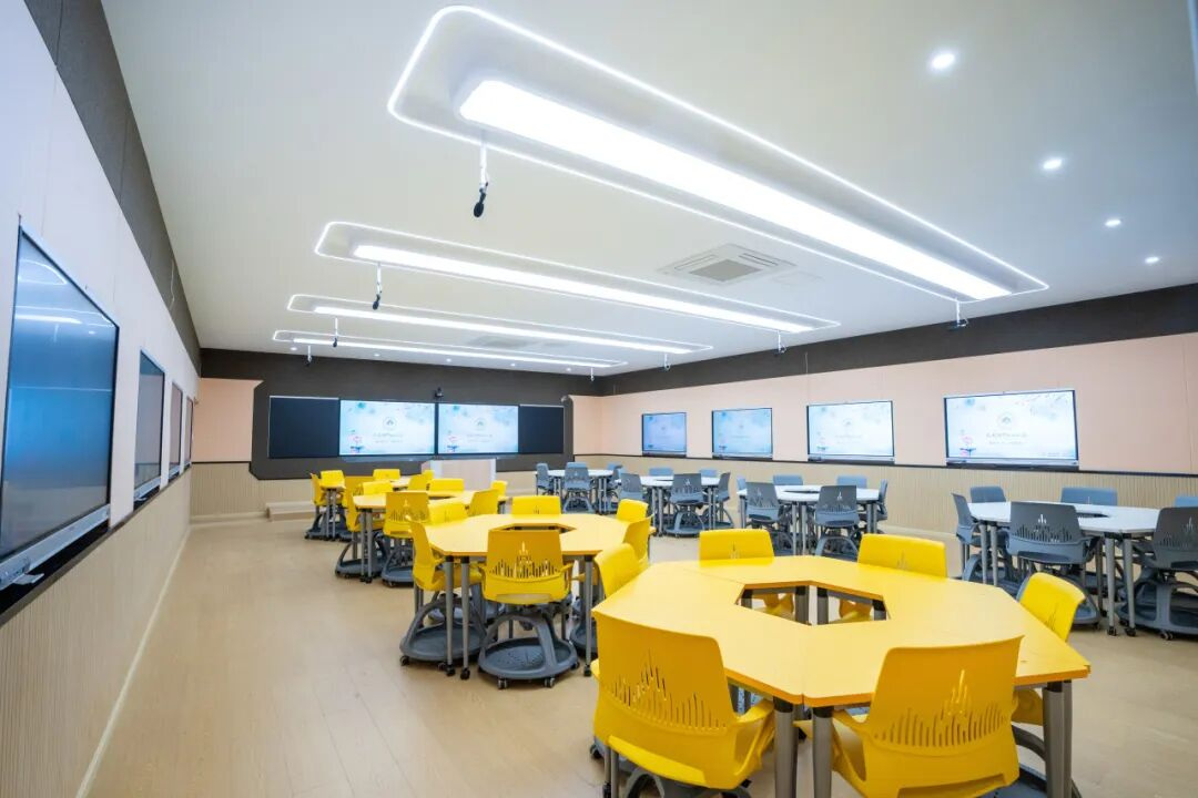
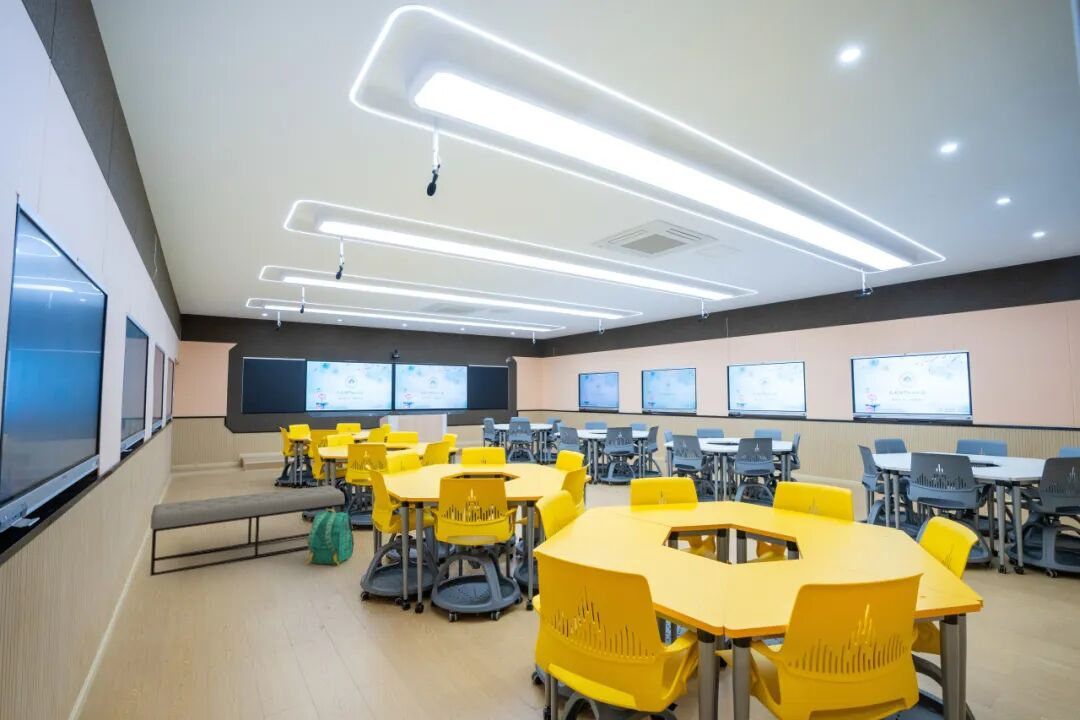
+ backpack [304,508,355,568]
+ bench [149,485,346,577]
